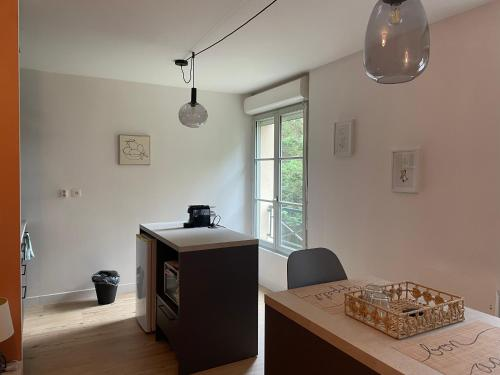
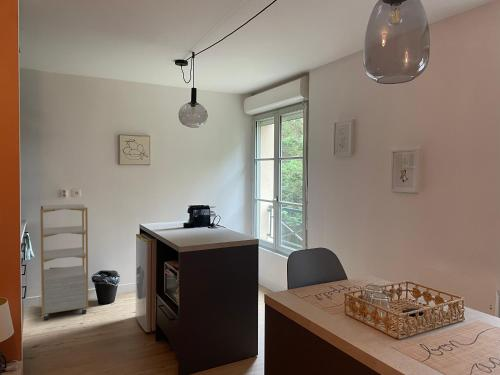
+ shelving unit [39,203,89,321]
